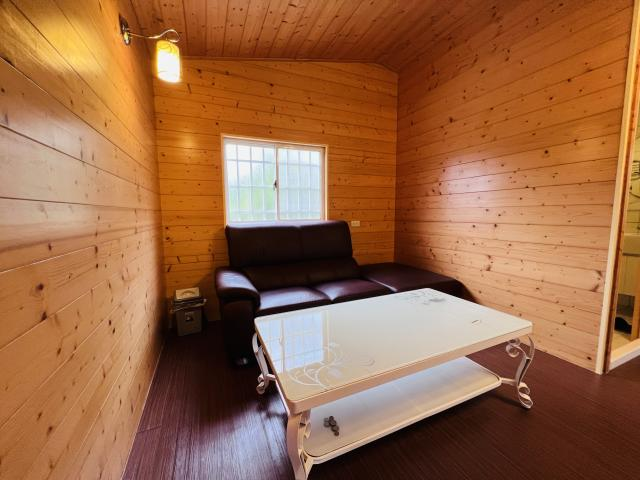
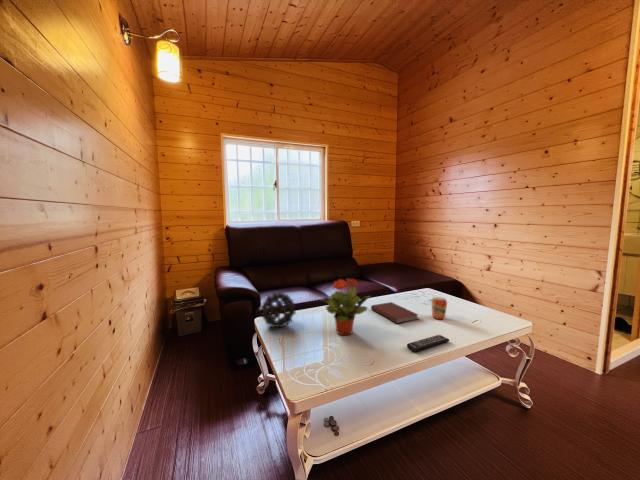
+ decorative ball [260,291,297,329]
+ book [370,301,419,325]
+ potted plant [319,277,372,336]
+ beverage can [430,296,448,320]
+ remote control [406,334,450,353]
